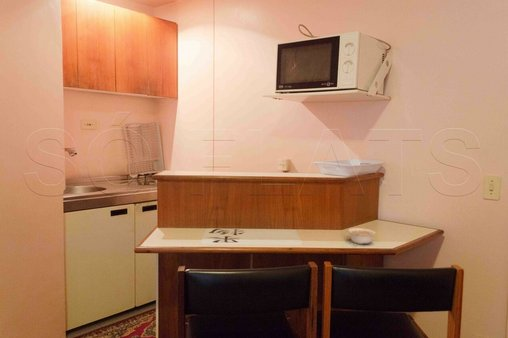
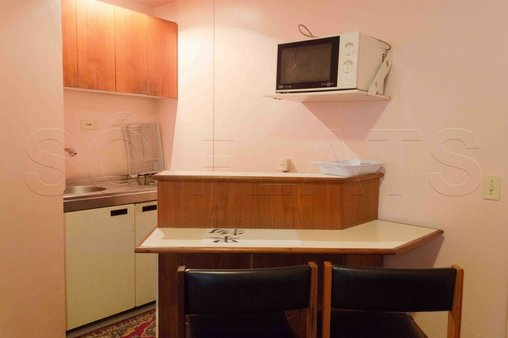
- legume [347,227,377,245]
